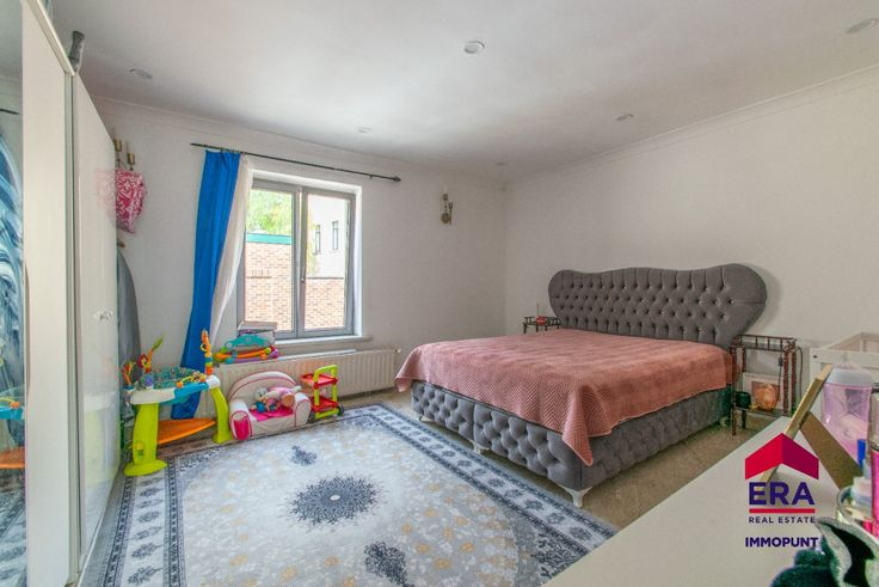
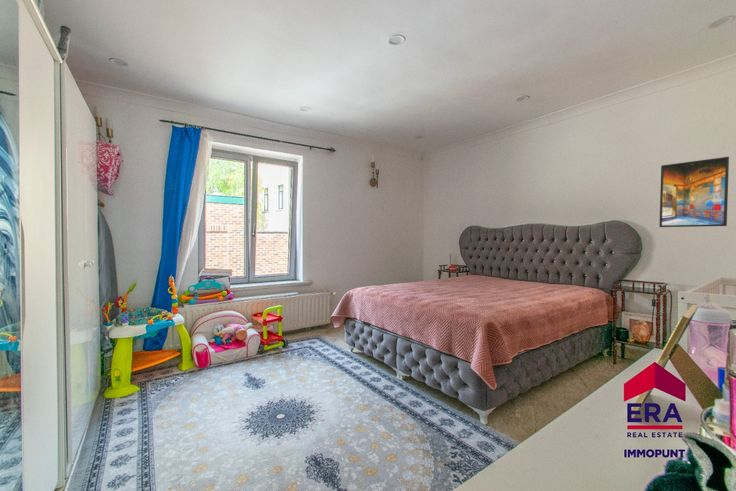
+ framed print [659,156,730,228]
